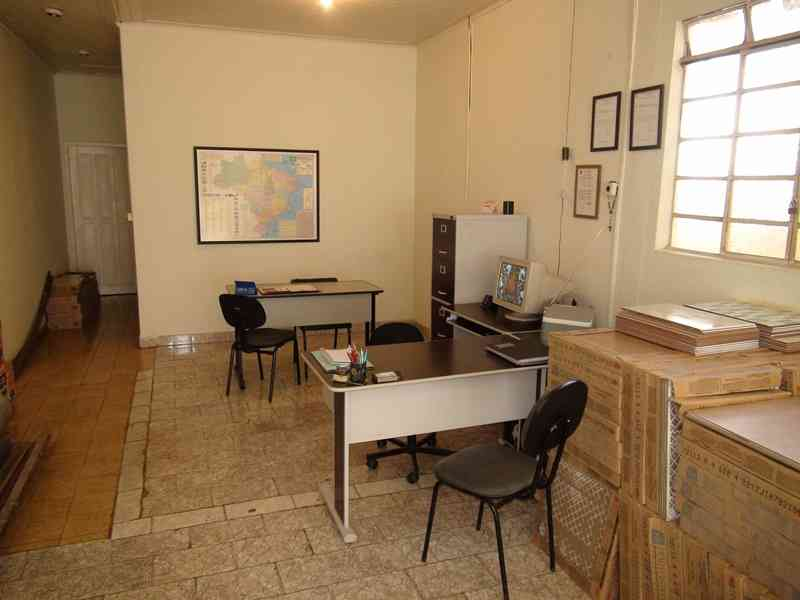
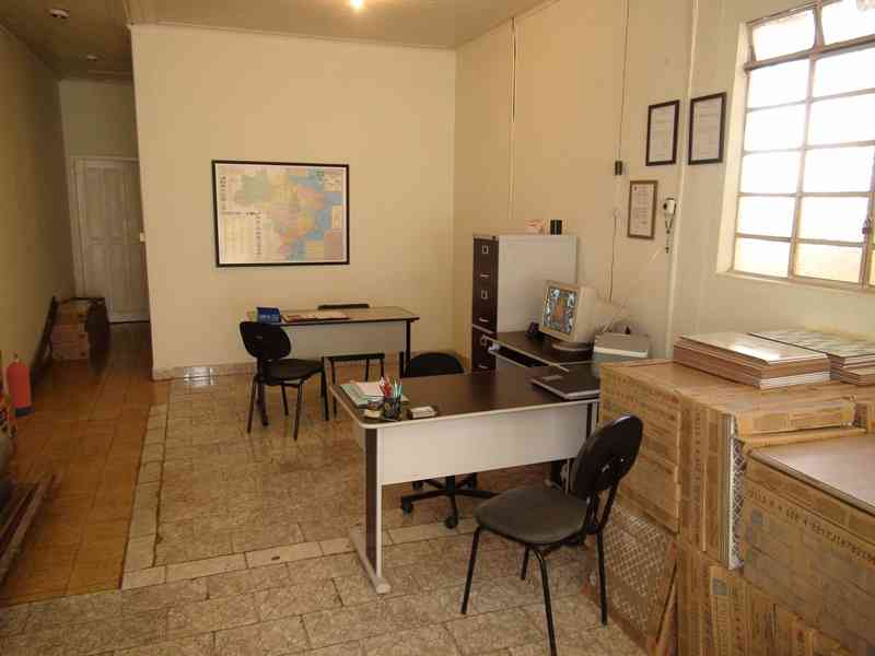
+ fire extinguisher [4,352,33,417]
